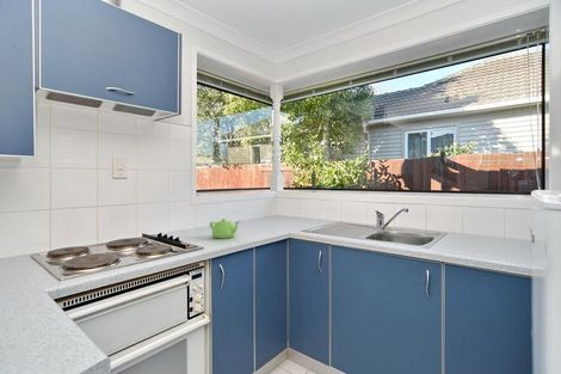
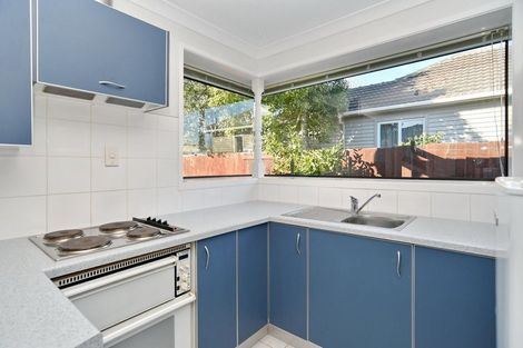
- teapot [209,217,241,240]
